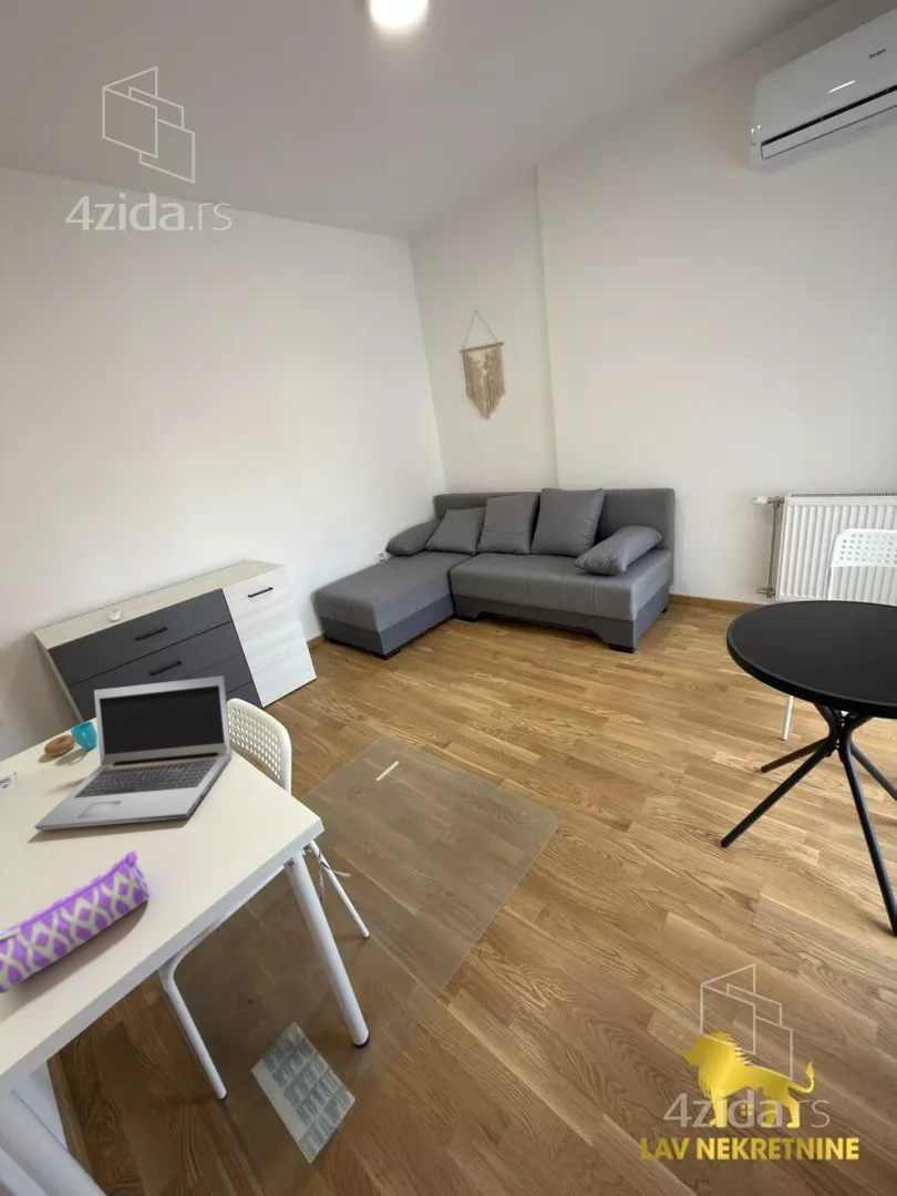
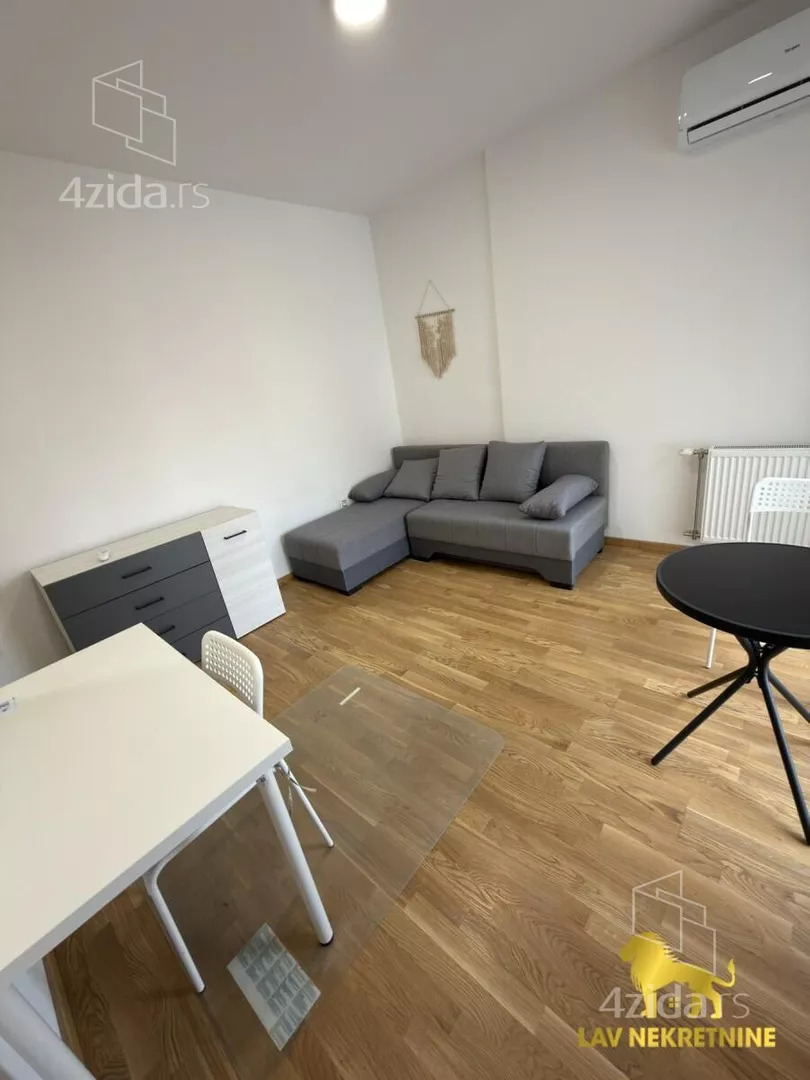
- cup [43,720,99,756]
- pencil case [0,849,151,994]
- laptop [33,674,233,832]
